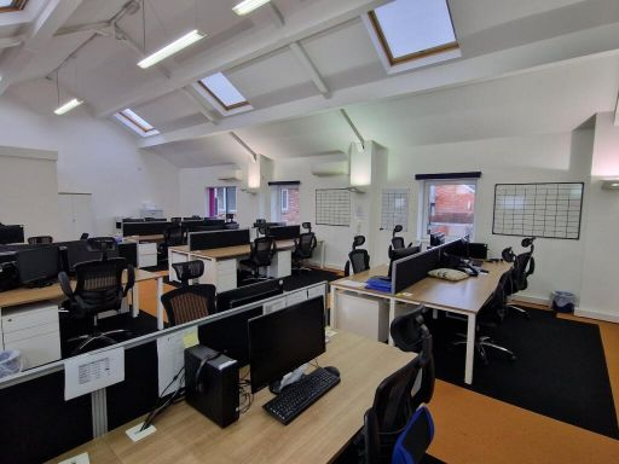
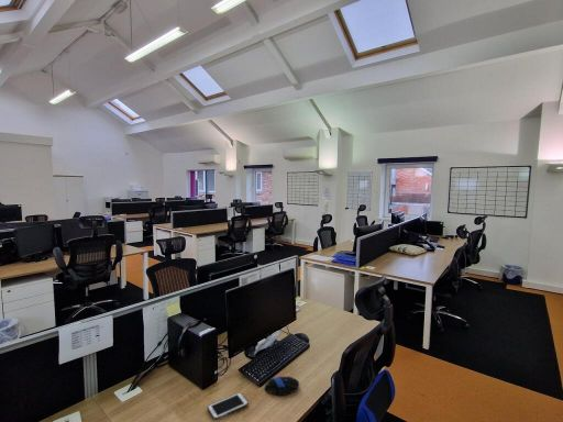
+ computer mouse [264,376,300,397]
+ cell phone [207,391,250,421]
